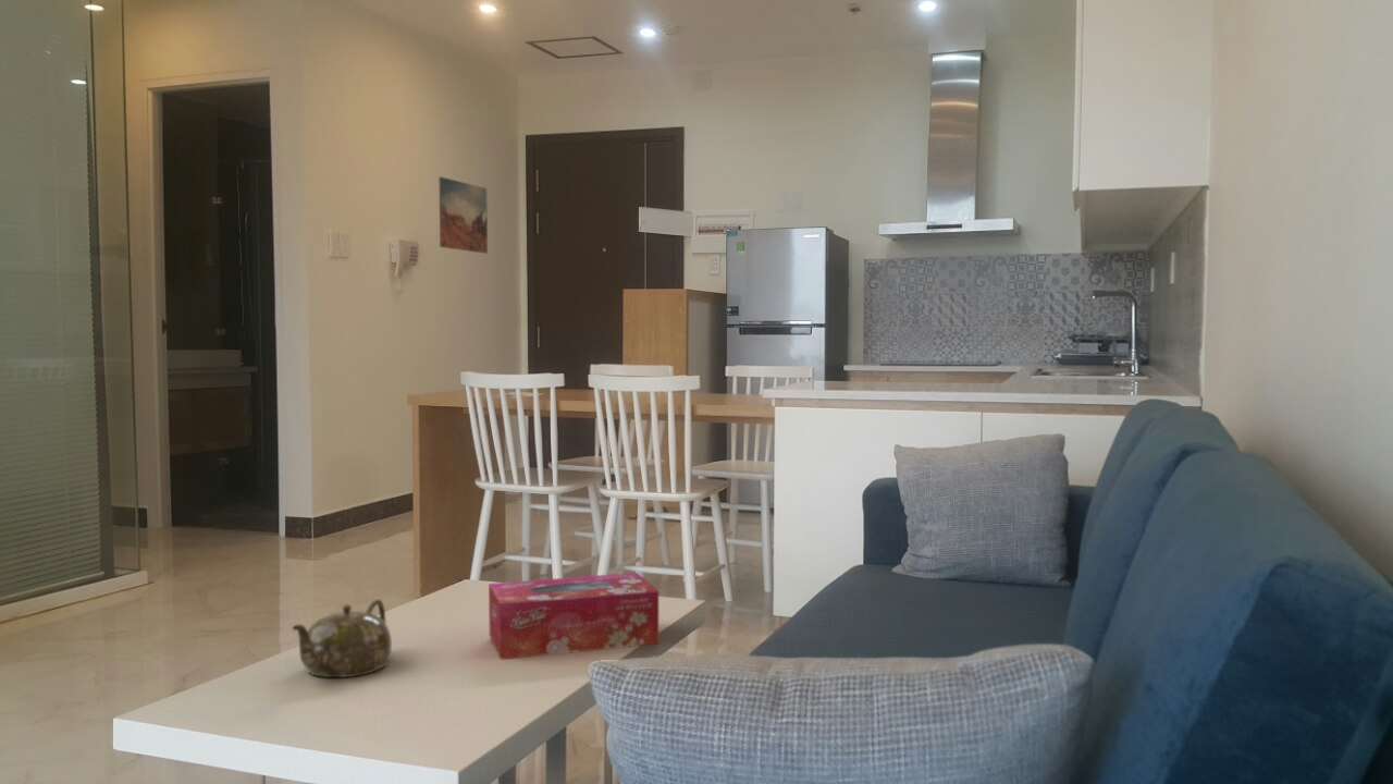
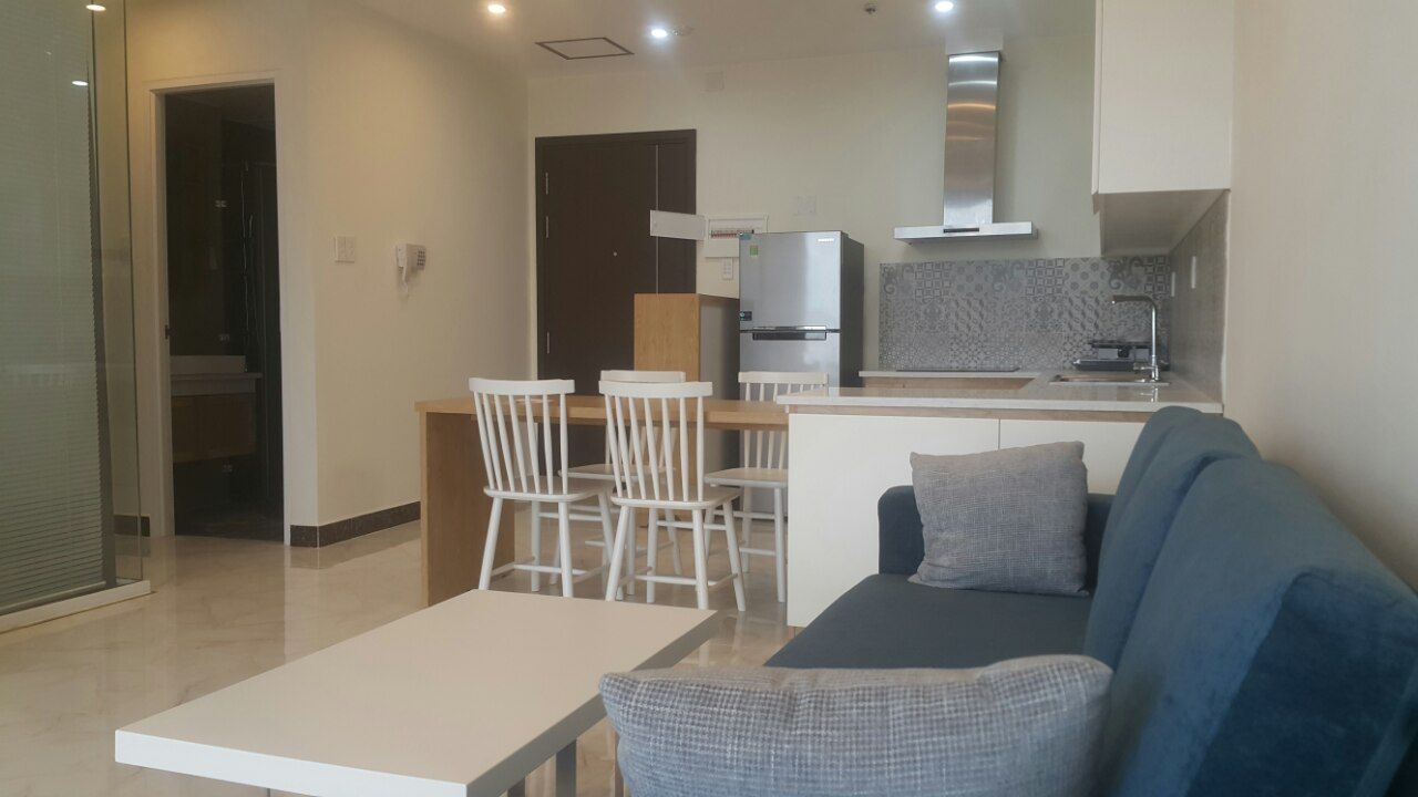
- tissue box [488,572,659,660]
- wall art [437,175,489,255]
- teapot [292,598,393,678]
